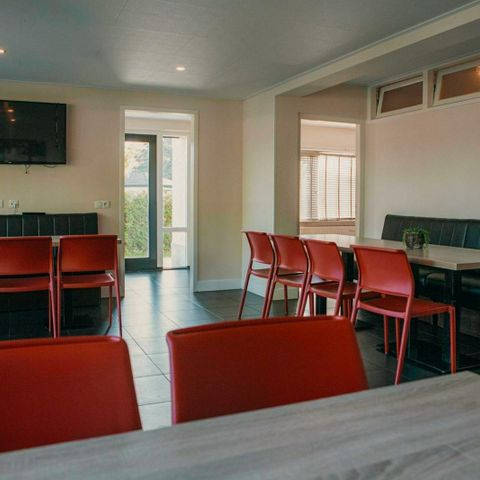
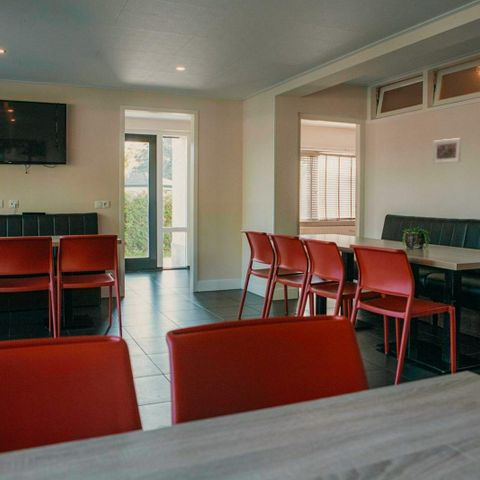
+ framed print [432,137,462,165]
